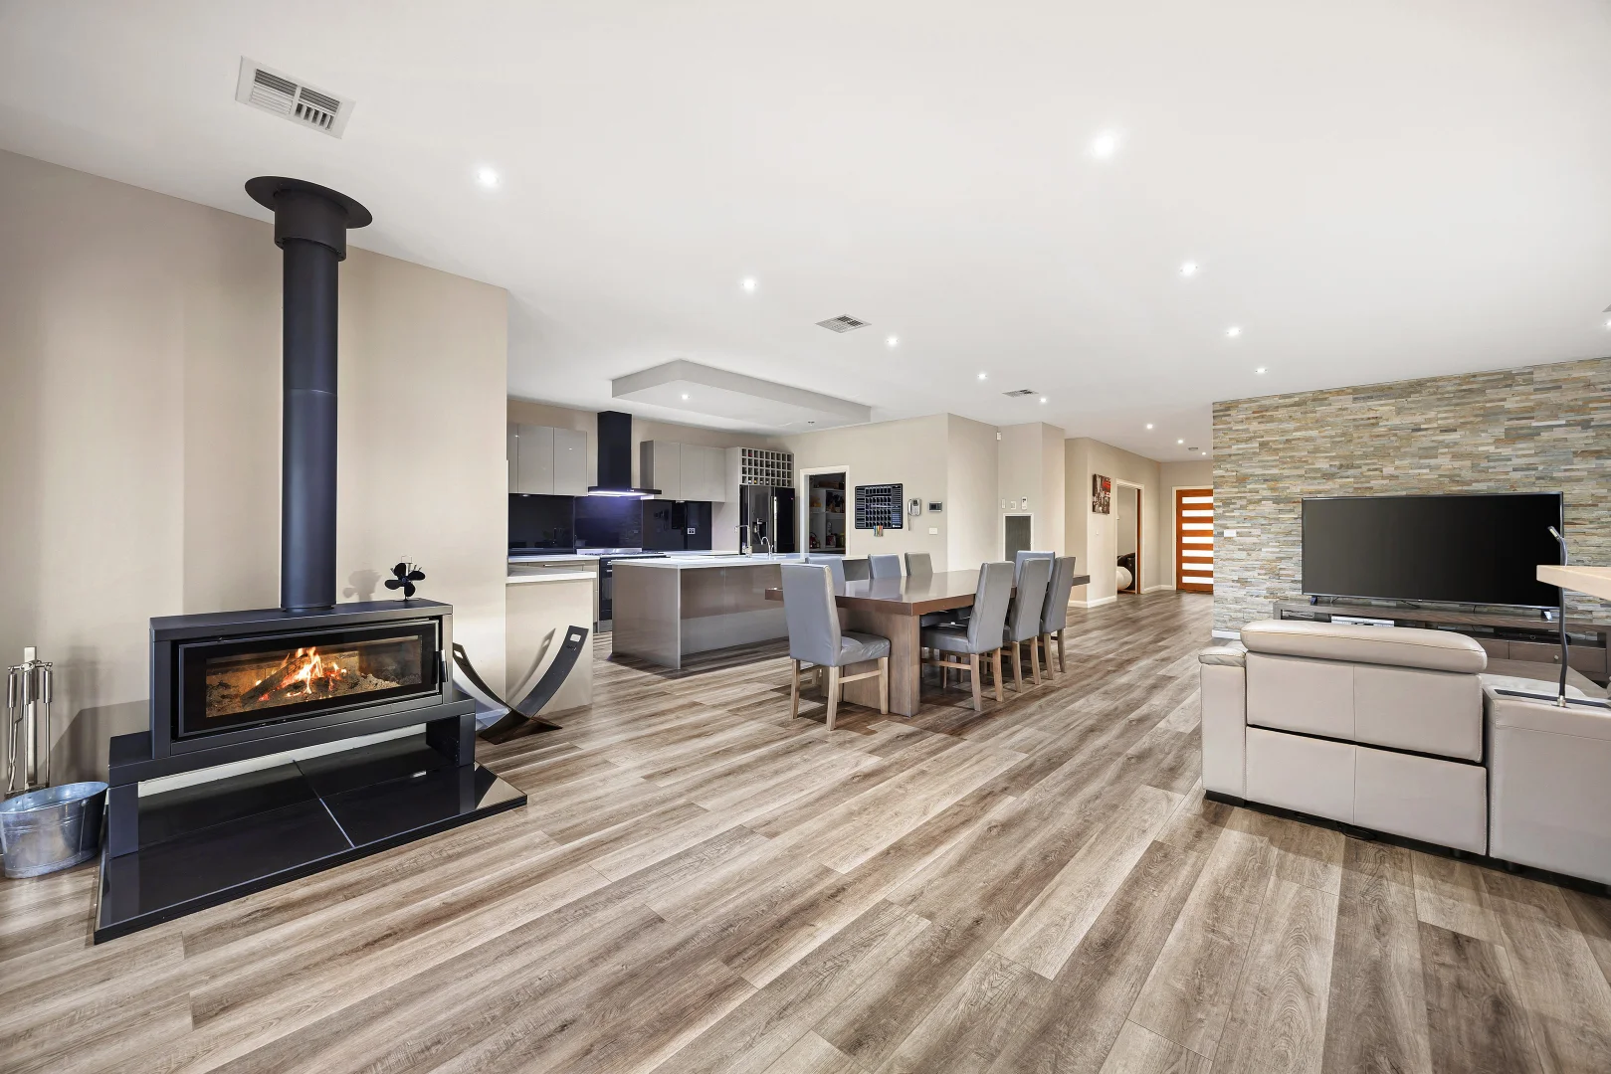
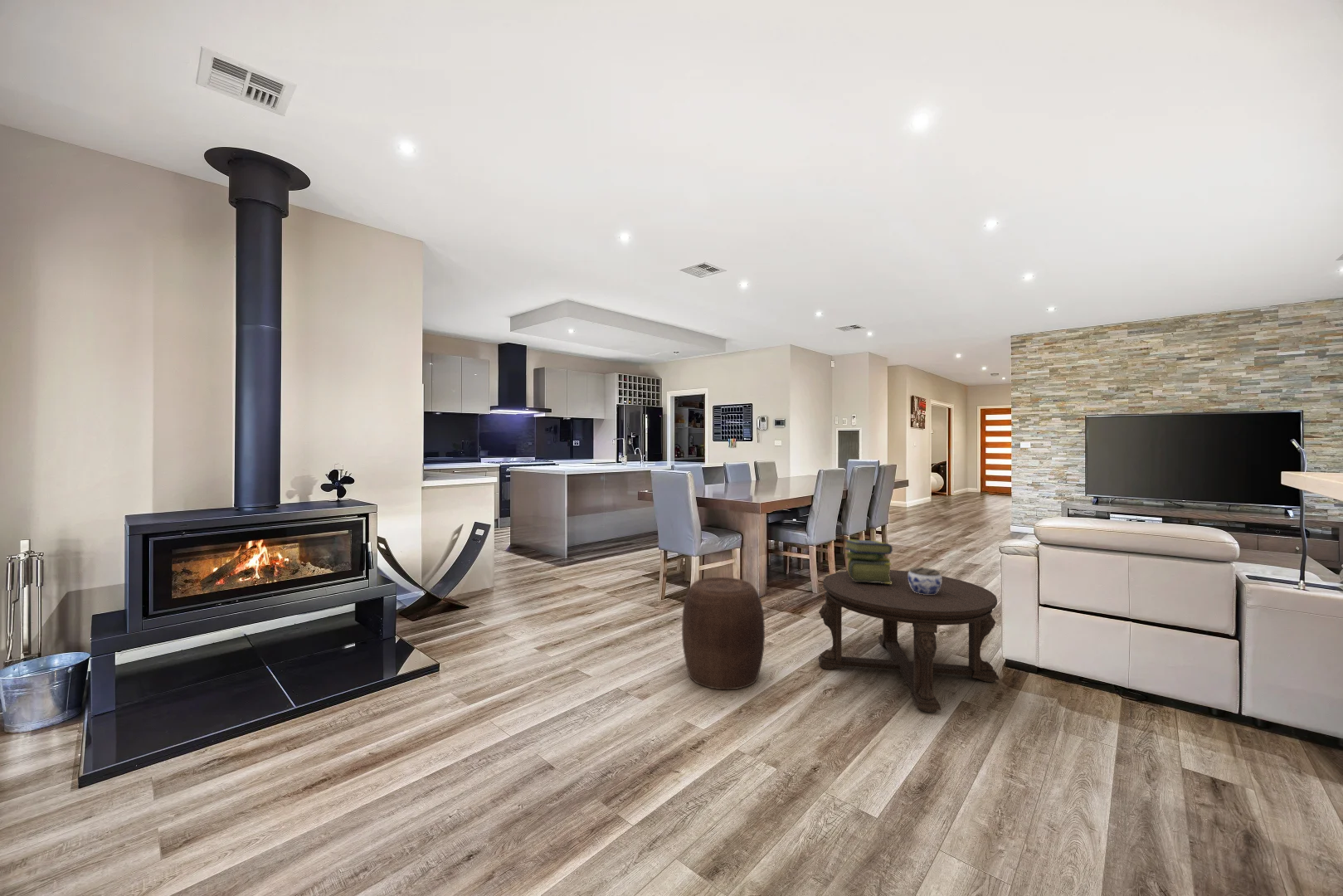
+ coffee table [818,569,1000,713]
+ jar [908,567,942,595]
+ stool [681,577,766,690]
+ stack of books [844,538,893,584]
